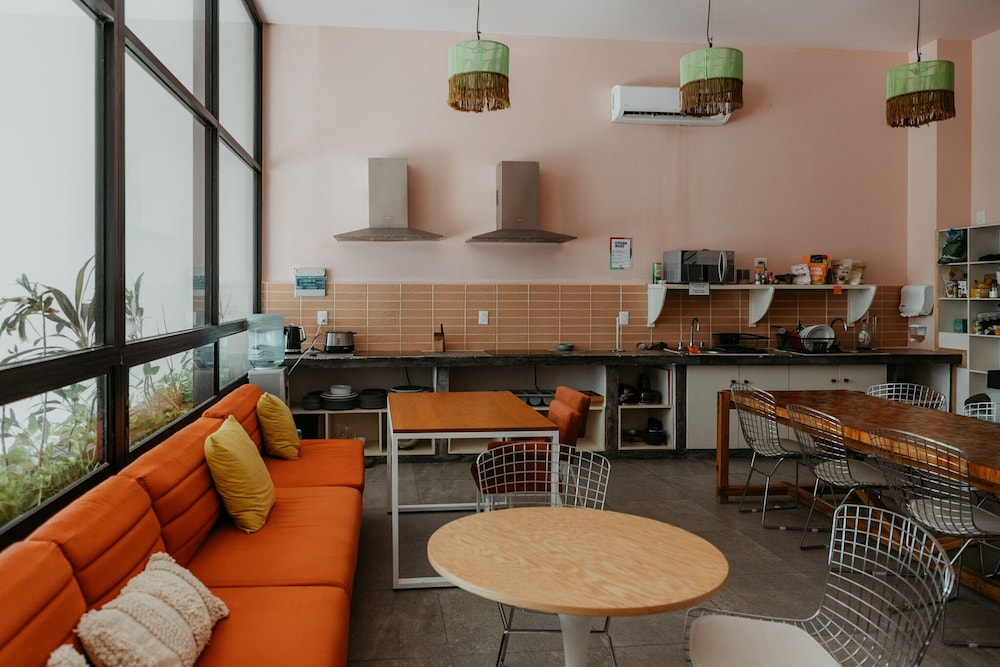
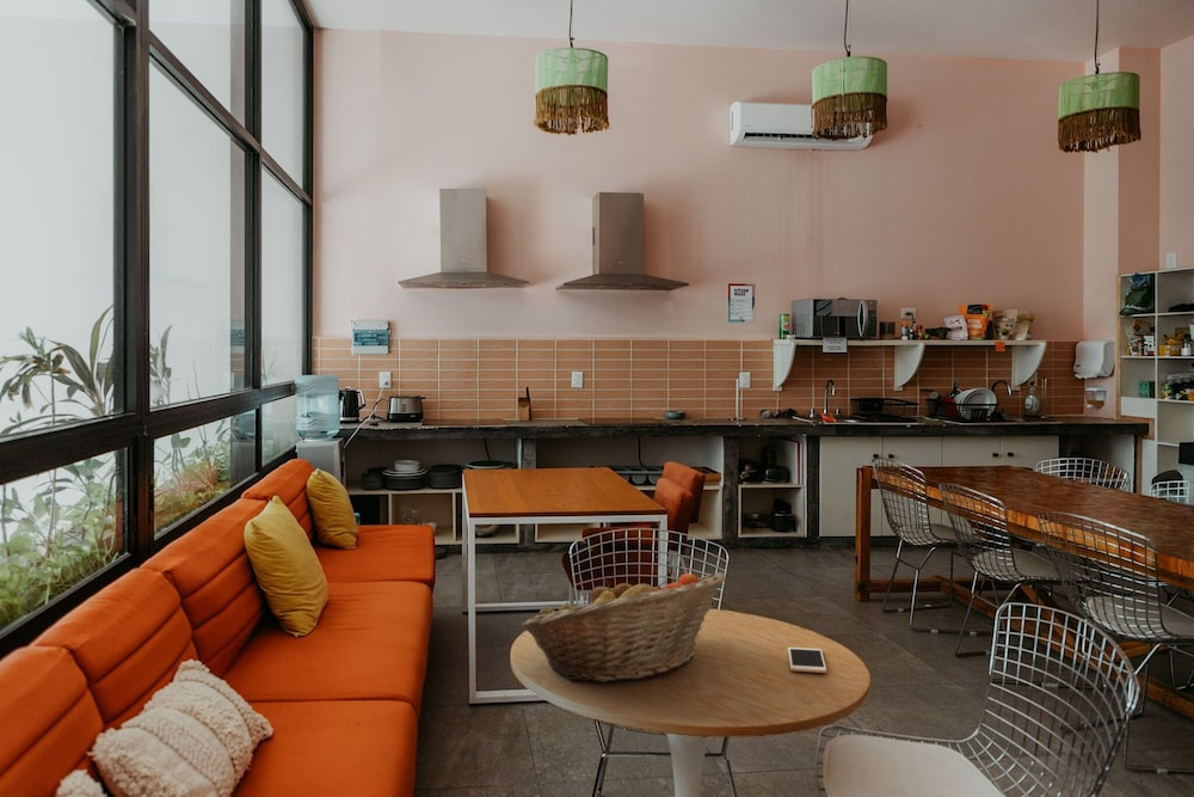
+ fruit basket [519,571,727,683]
+ cell phone [787,646,827,674]
